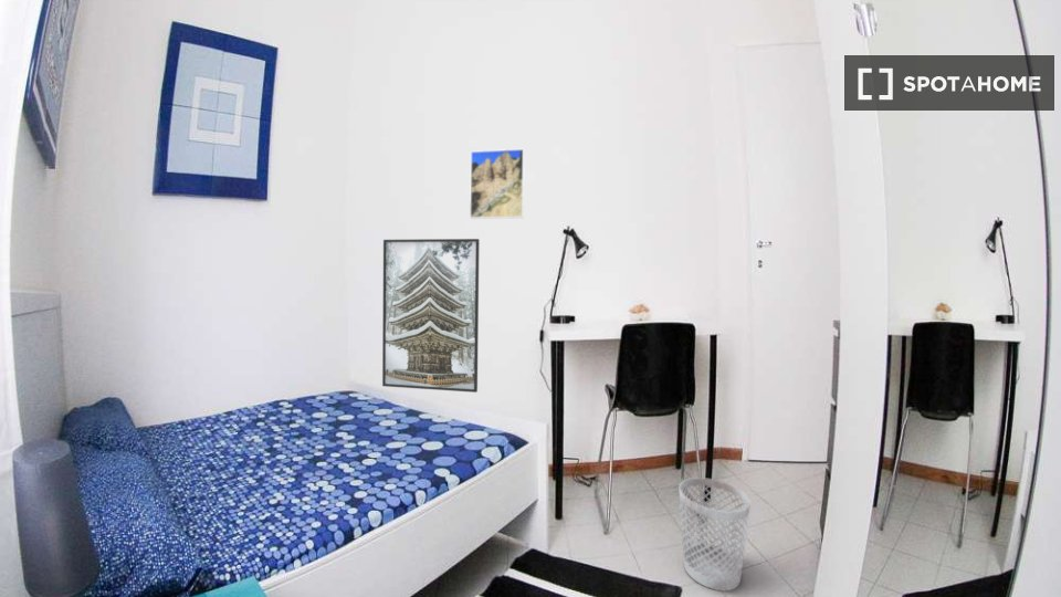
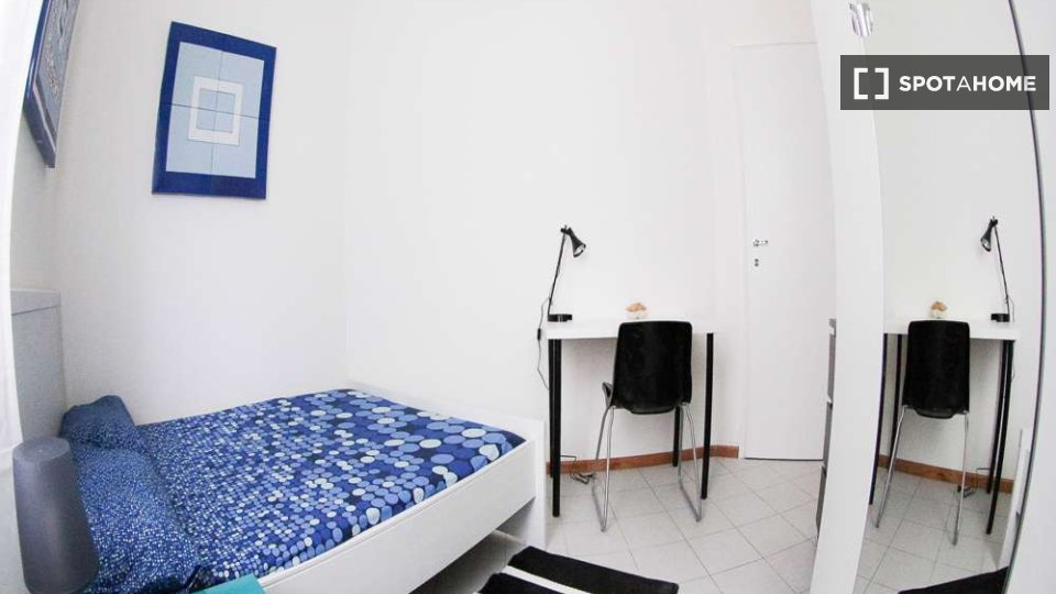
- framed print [381,238,481,394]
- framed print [469,148,526,220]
- wastebasket [677,476,752,593]
